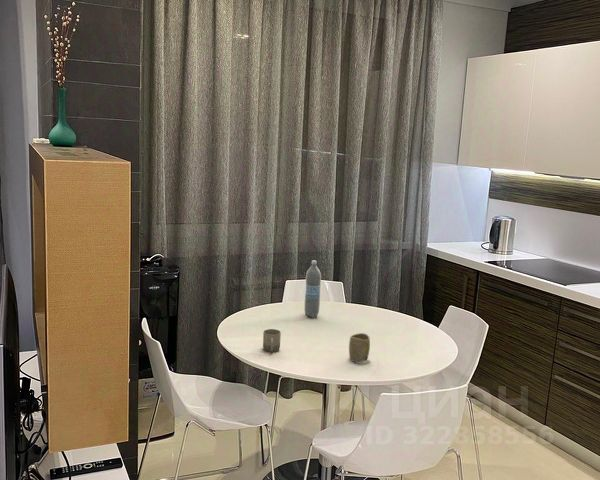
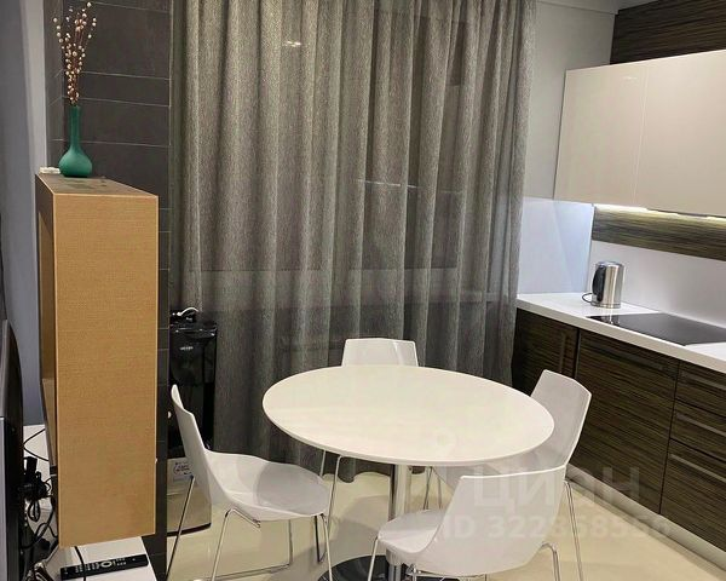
- cup [348,332,371,363]
- cup [262,328,282,353]
- water bottle [303,260,322,318]
